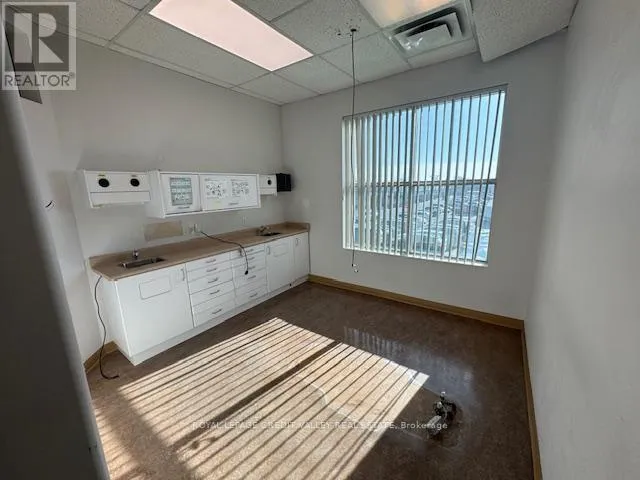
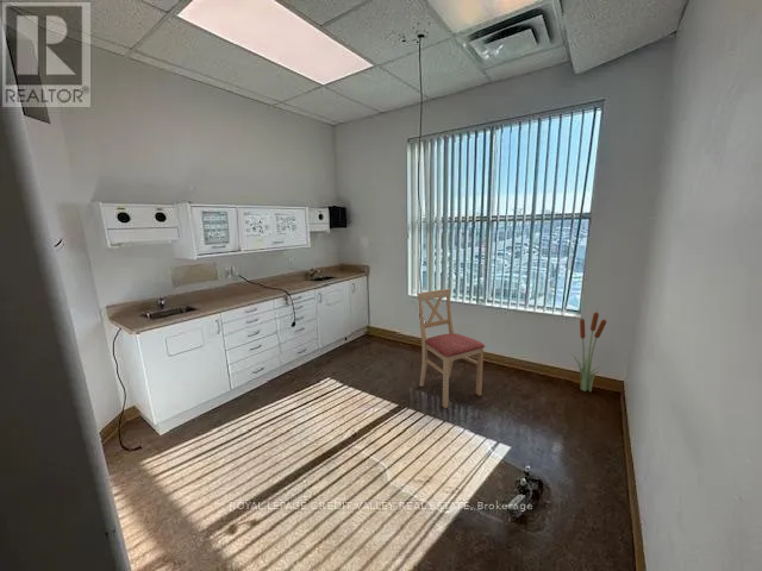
+ chair [417,288,486,409]
+ decorative plant [569,308,608,393]
